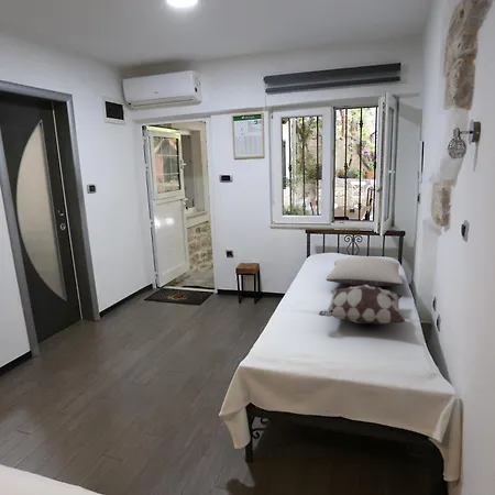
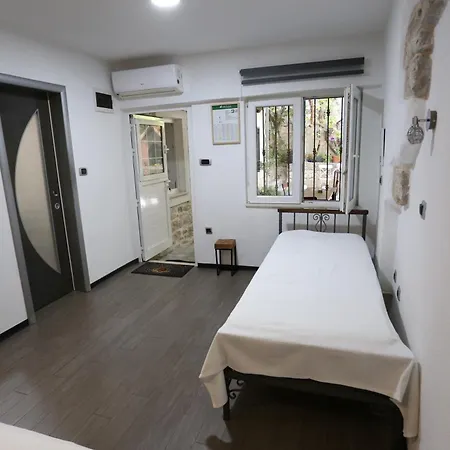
- pillow [326,256,404,288]
- decorative pillow [318,285,406,324]
